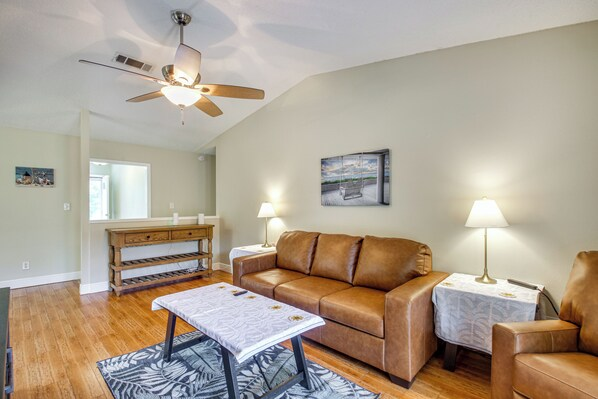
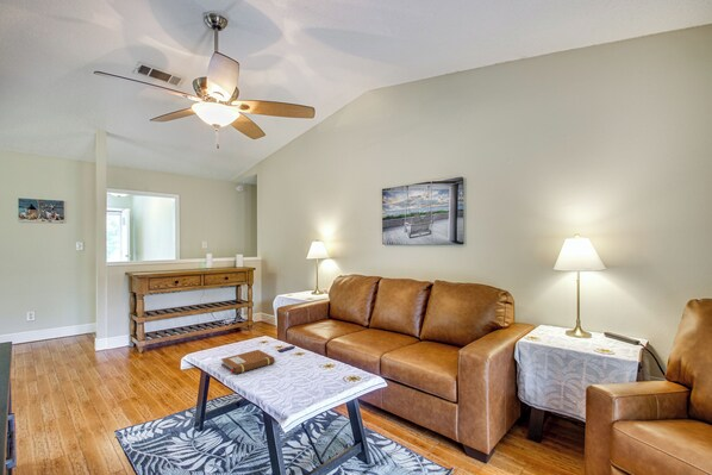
+ notebook [220,349,276,375]
